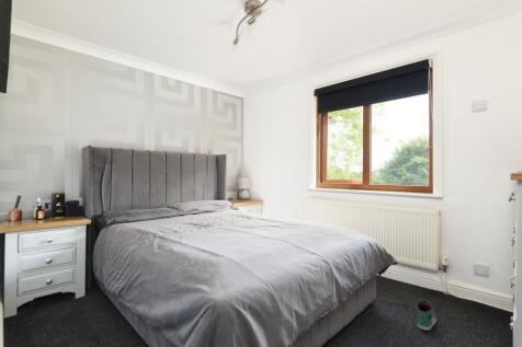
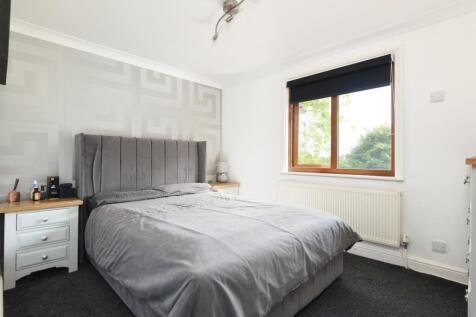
- sneaker [415,299,438,332]
